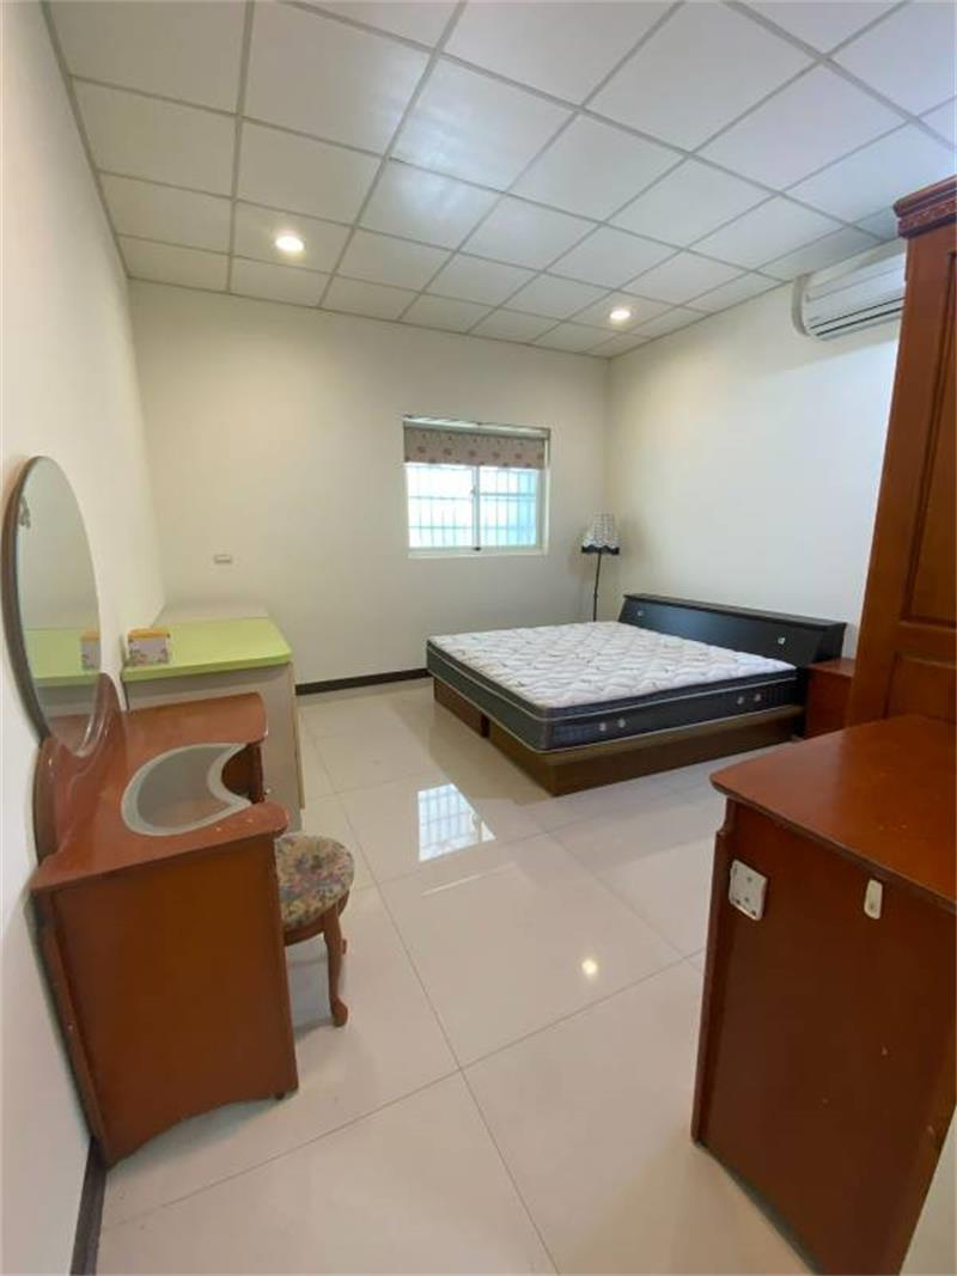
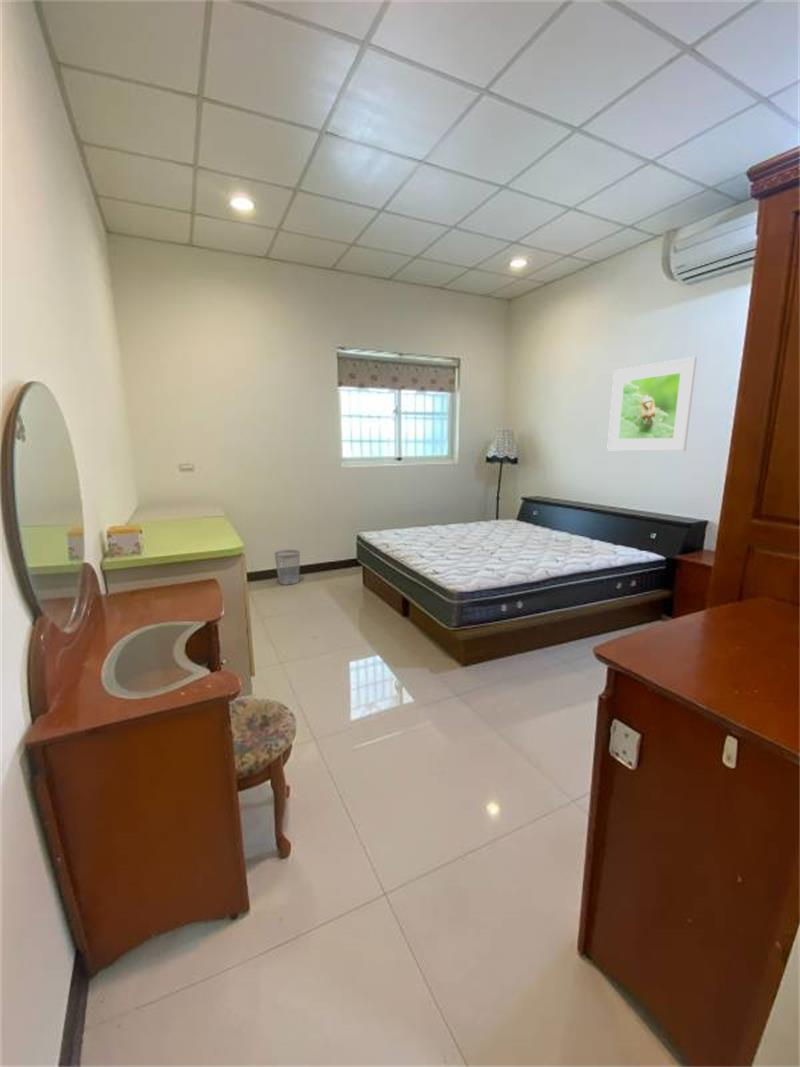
+ wastebasket [274,549,301,586]
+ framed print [606,356,698,452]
